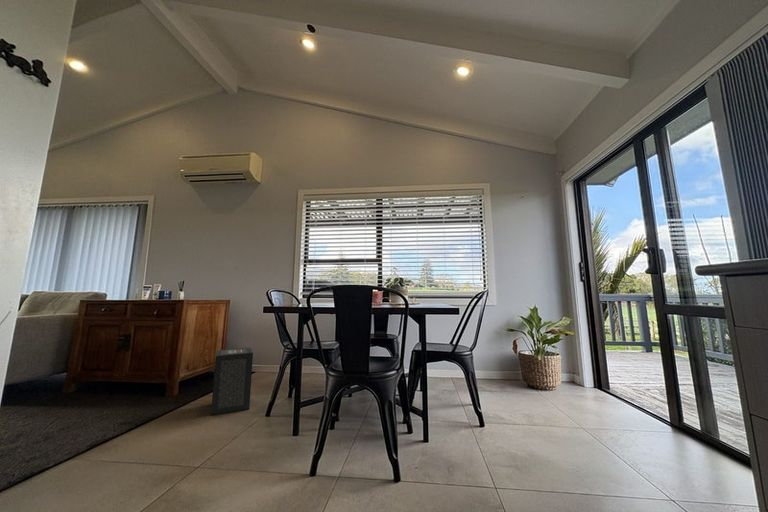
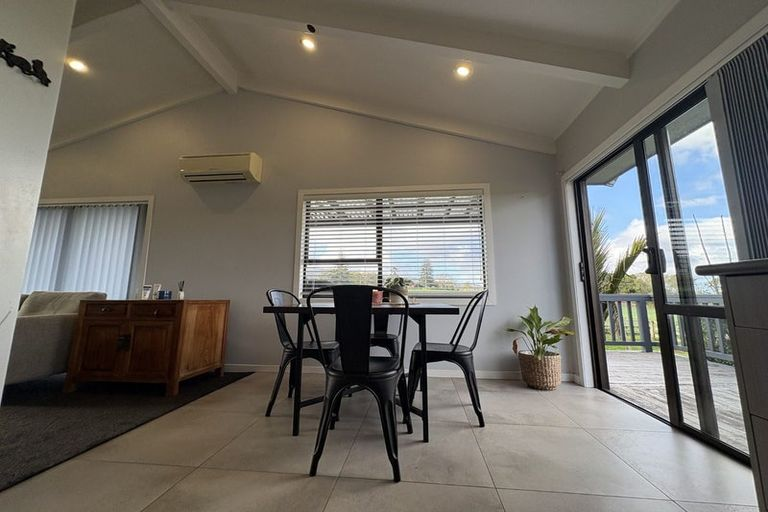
- speaker [210,347,254,416]
